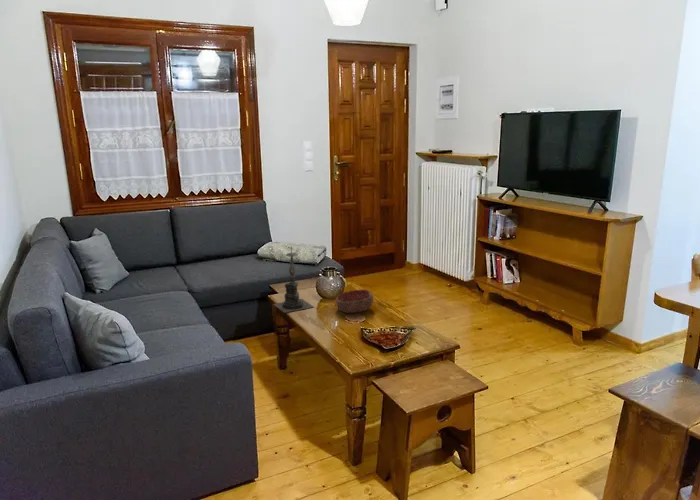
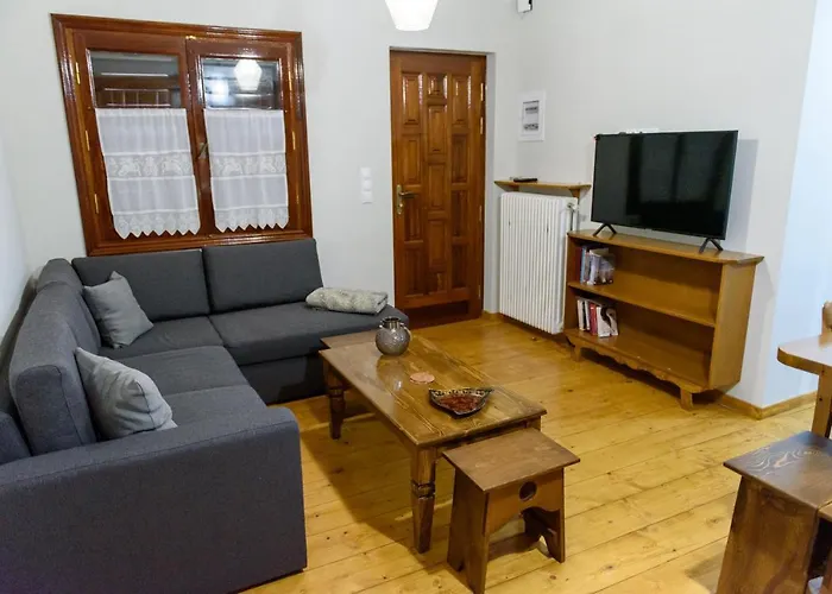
- decorative bowl [335,288,374,314]
- candle holder [273,245,314,314]
